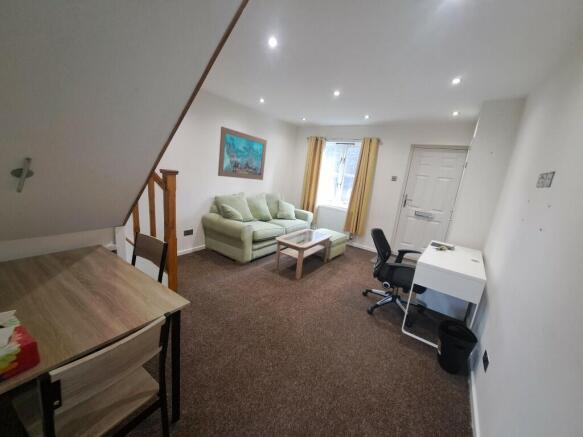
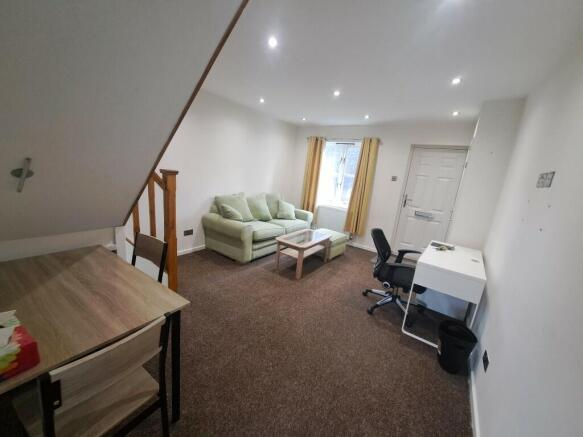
- wall art [217,126,268,181]
